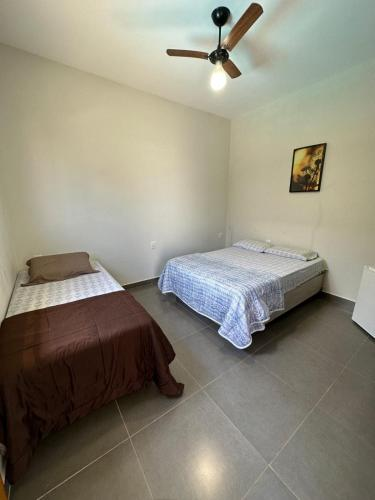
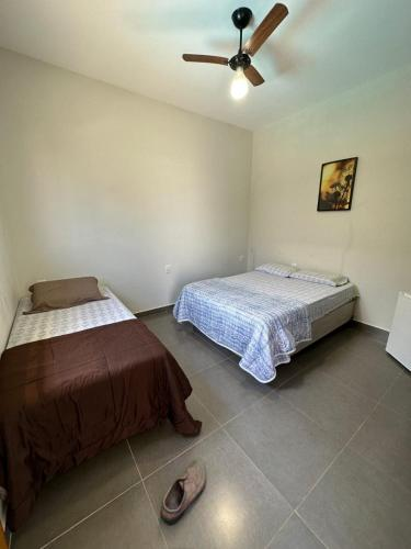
+ shoe [159,459,207,527]
